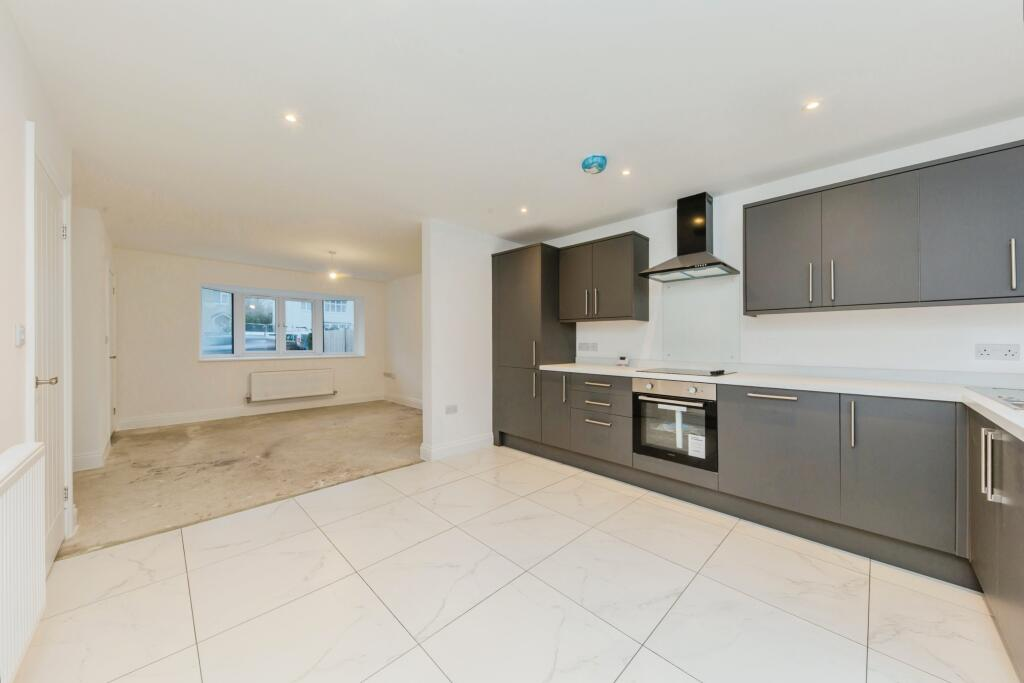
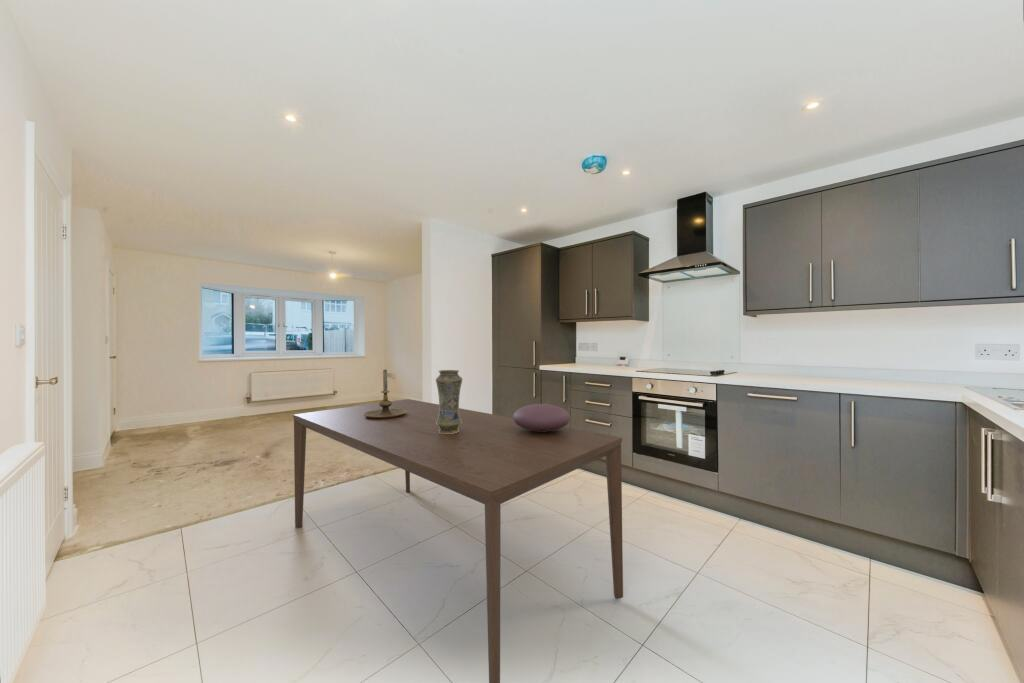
+ candle holder [364,369,407,418]
+ vase [435,369,463,434]
+ decorative bowl [512,403,571,432]
+ dining table [292,398,624,683]
